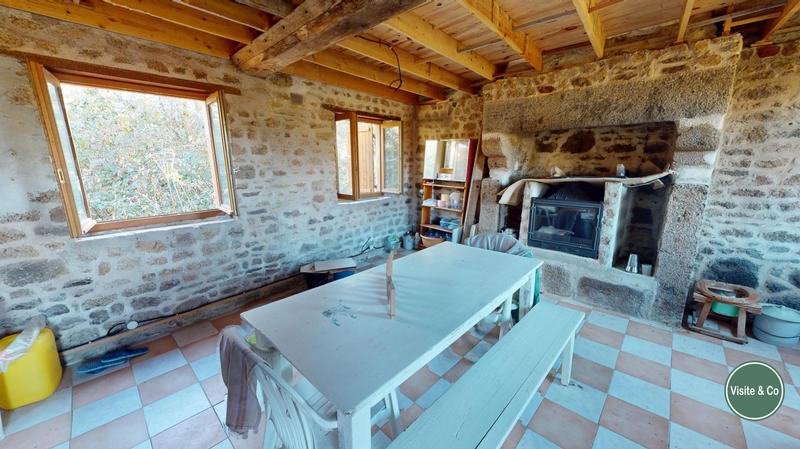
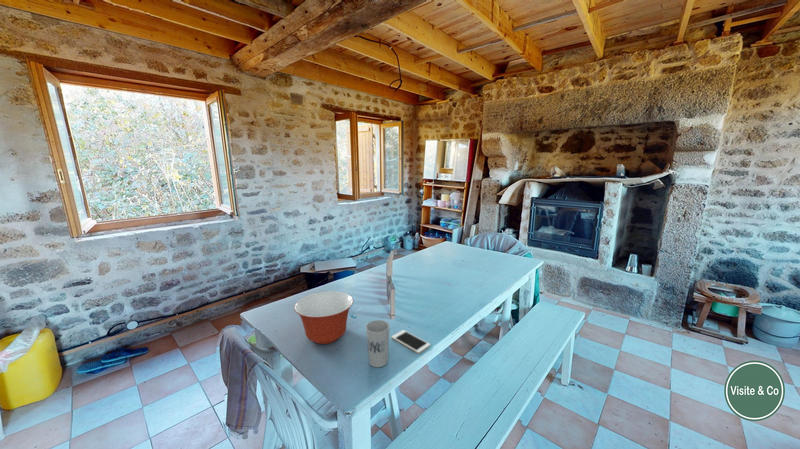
+ mixing bowl [293,290,354,345]
+ cell phone [391,329,431,354]
+ cup [365,319,391,368]
